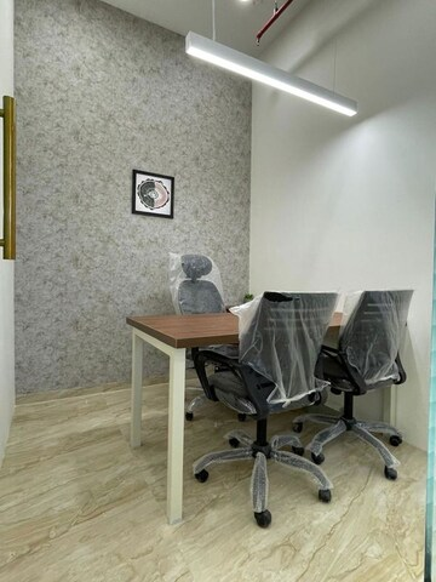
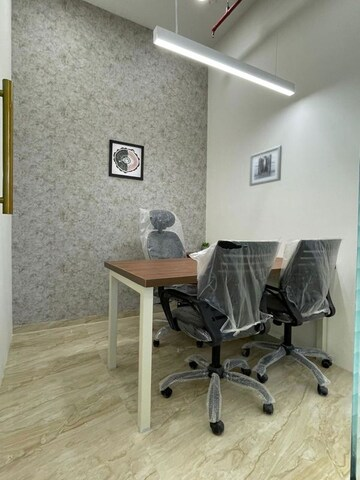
+ wall art [249,144,283,187]
